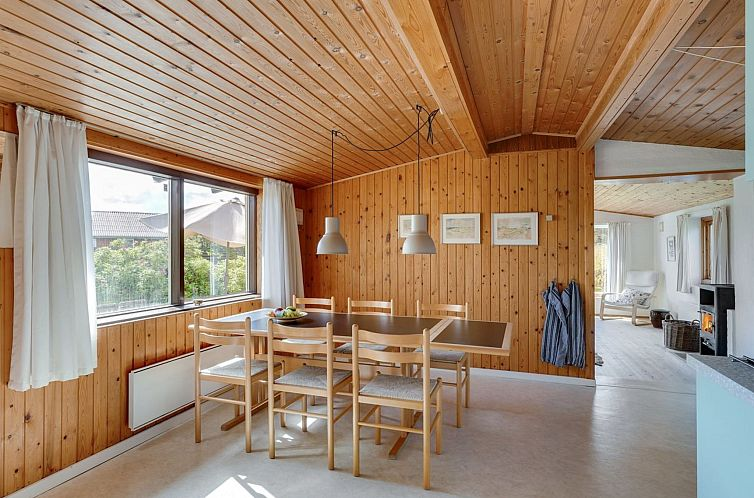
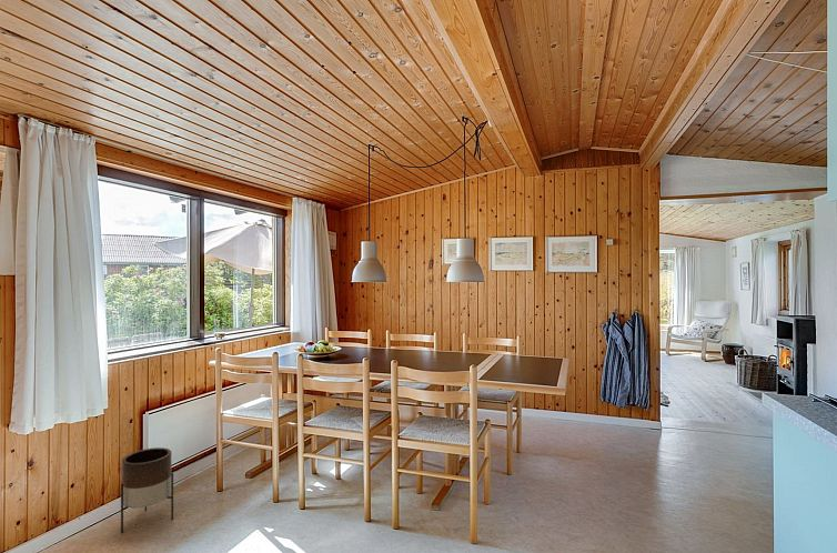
+ planter [120,446,174,534]
